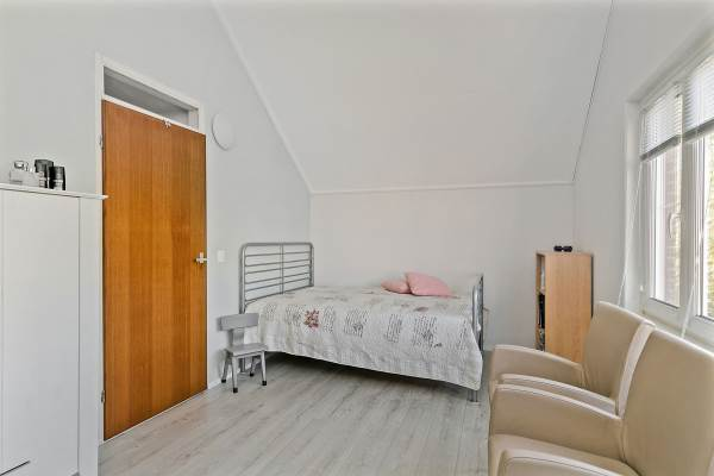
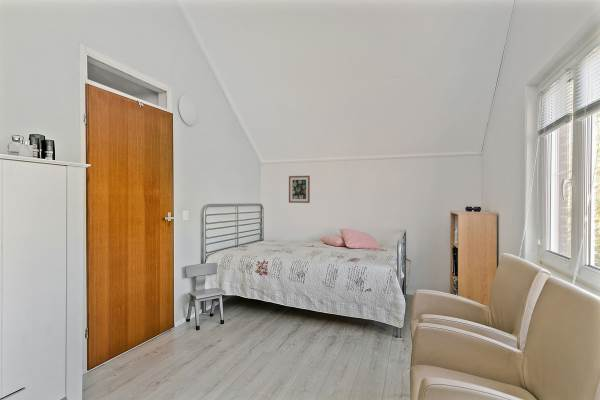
+ wall art [288,175,311,204]
